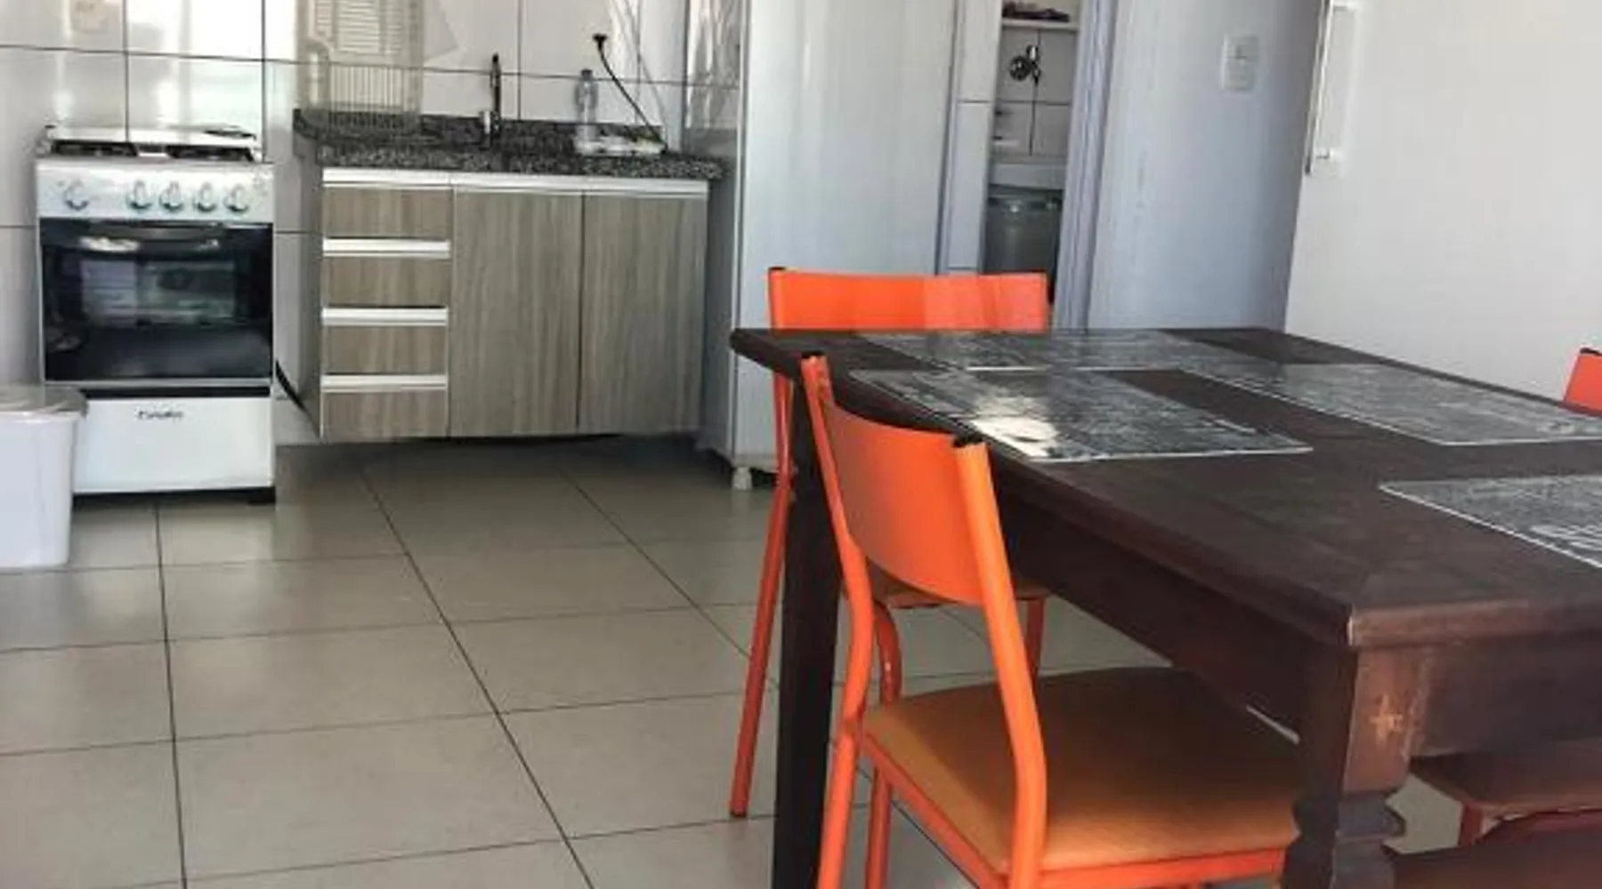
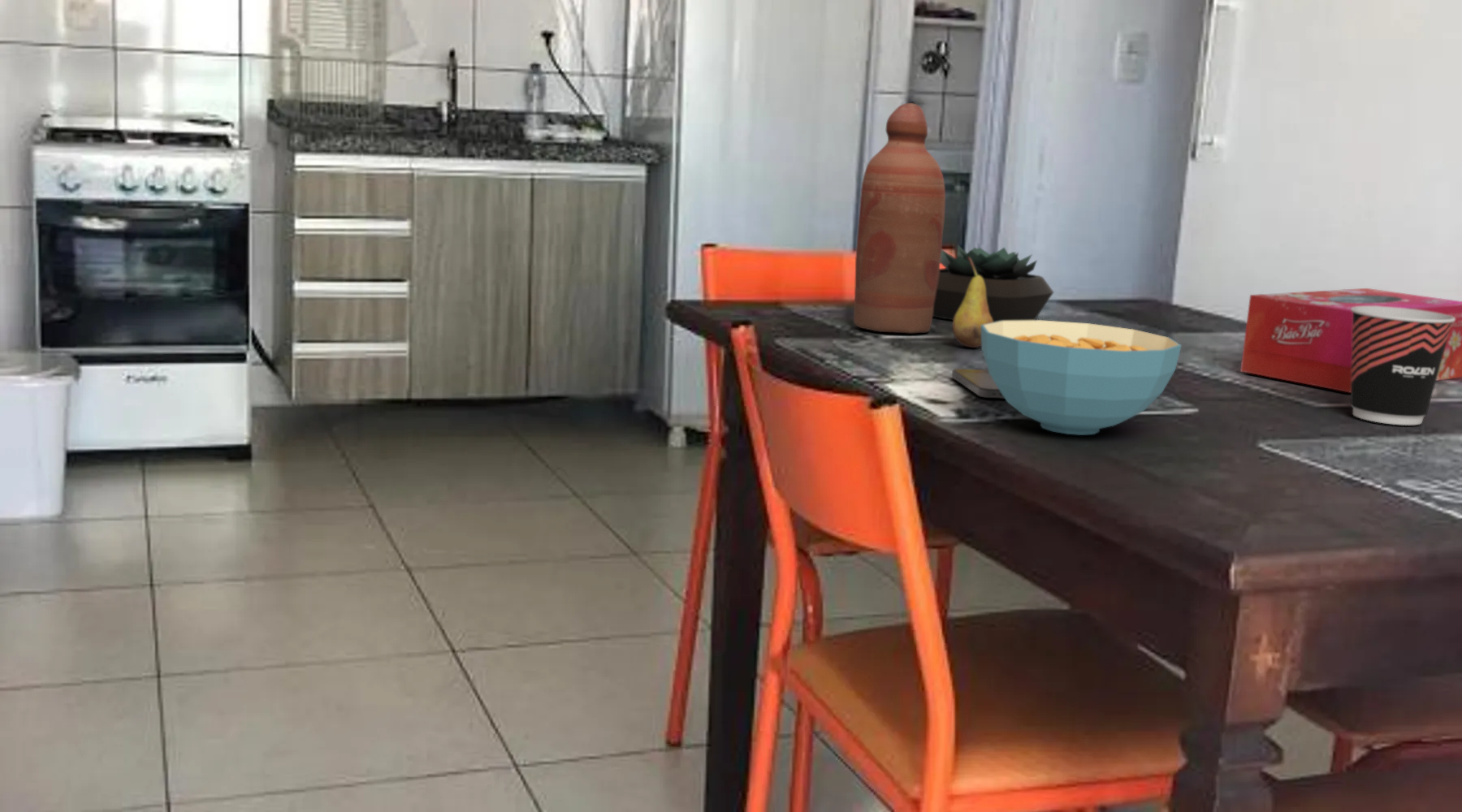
+ bottle [853,102,946,334]
+ cereal bowl [981,319,1183,436]
+ succulent plant [932,244,1054,322]
+ tissue box [1239,287,1462,394]
+ smartphone [951,368,1006,400]
+ fruit [952,257,993,348]
+ cup [1350,306,1455,425]
